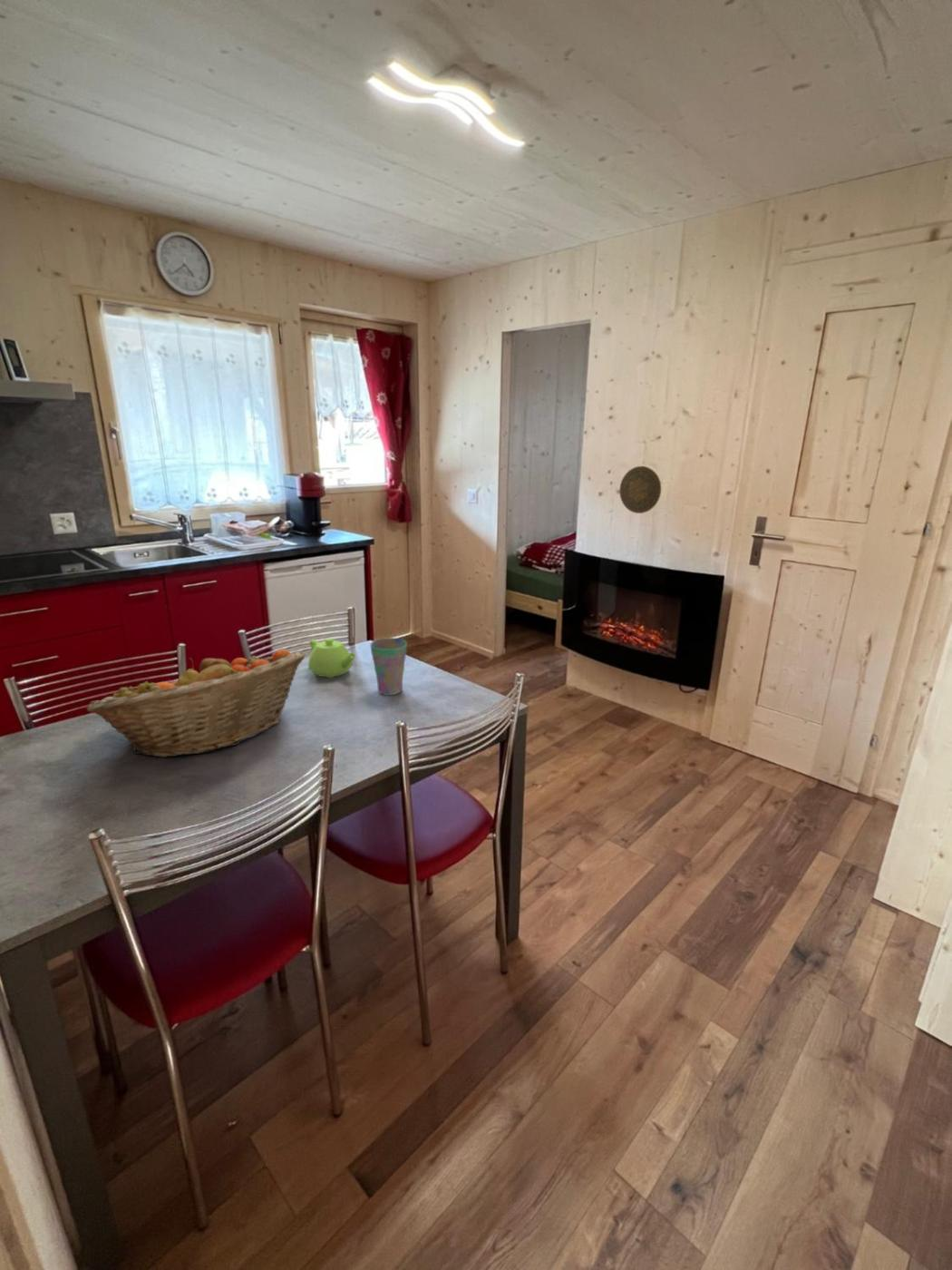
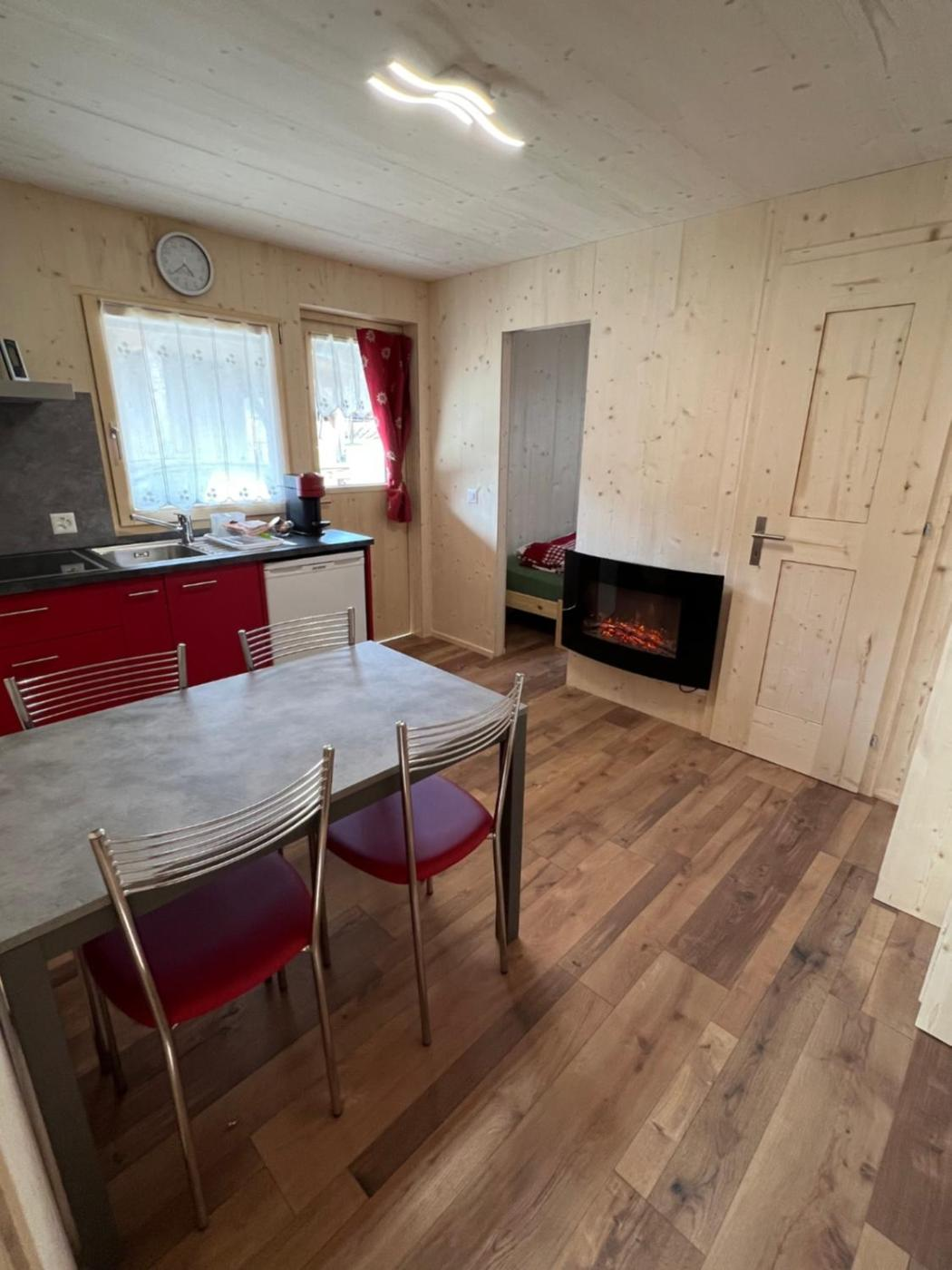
- teapot [307,638,356,679]
- cup [369,637,408,696]
- decorative plate [618,465,662,514]
- fruit basket [85,649,306,758]
